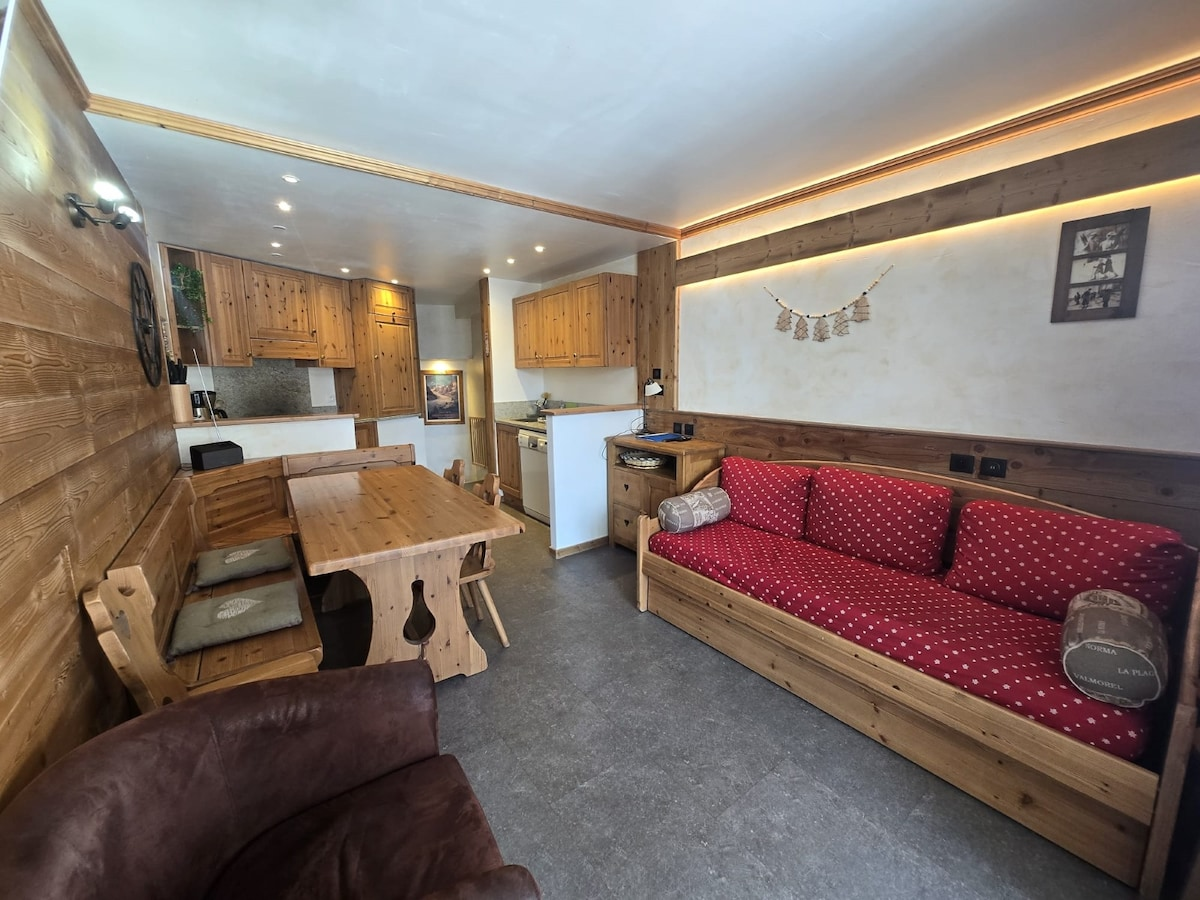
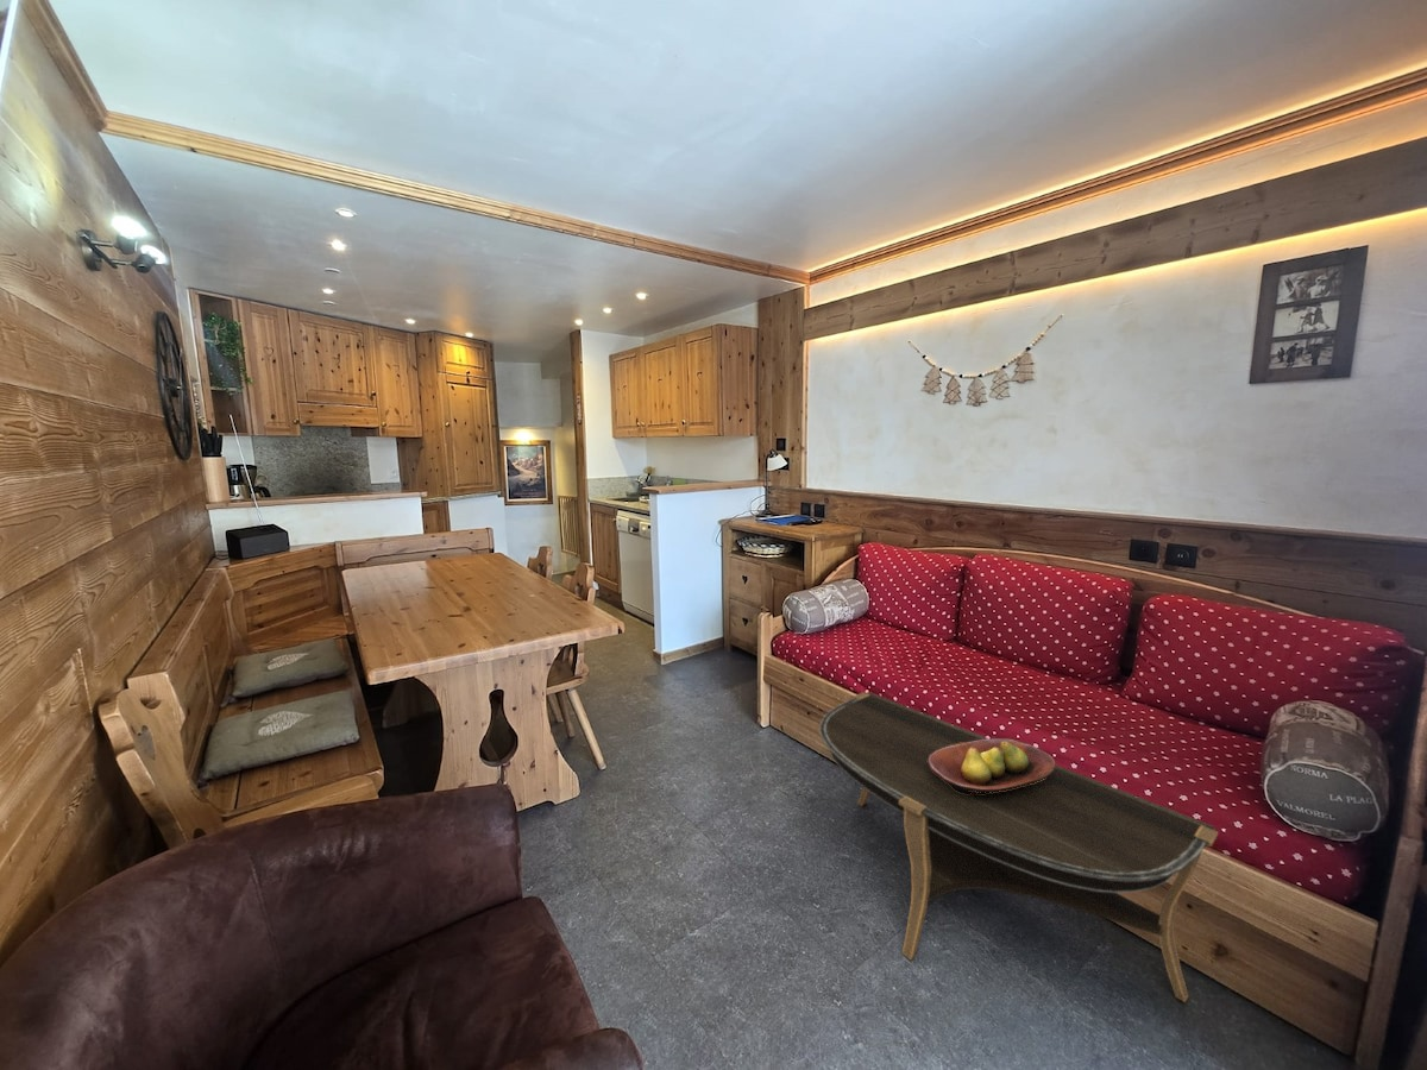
+ coffee table [818,691,1219,1003]
+ fruit bowl [928,737,1056,794]
